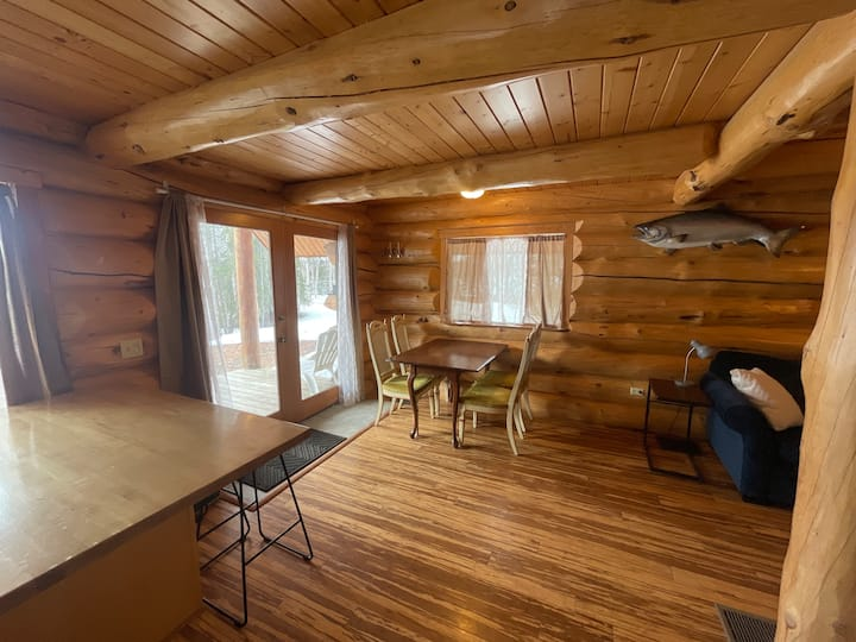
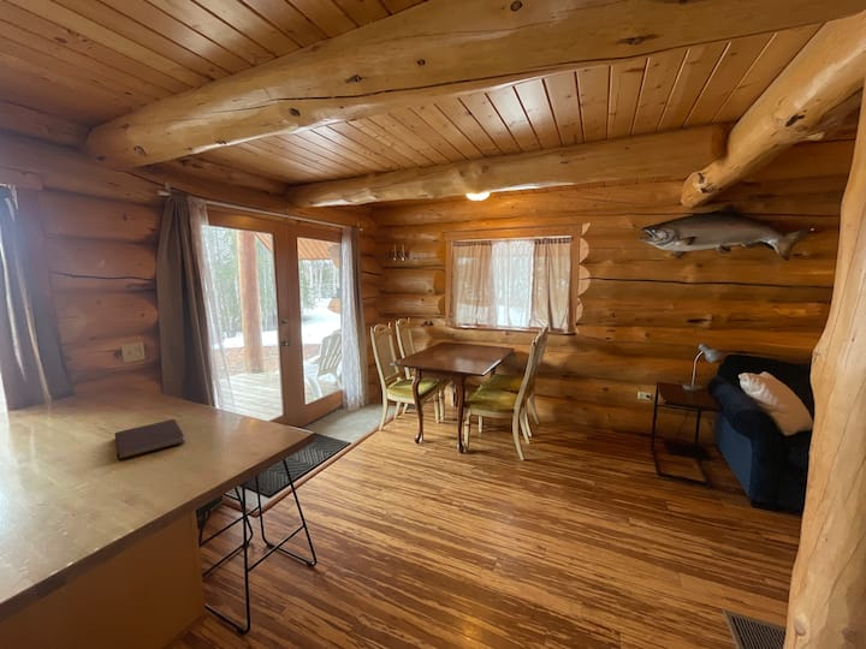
+ notebook [114,418,185,462]
